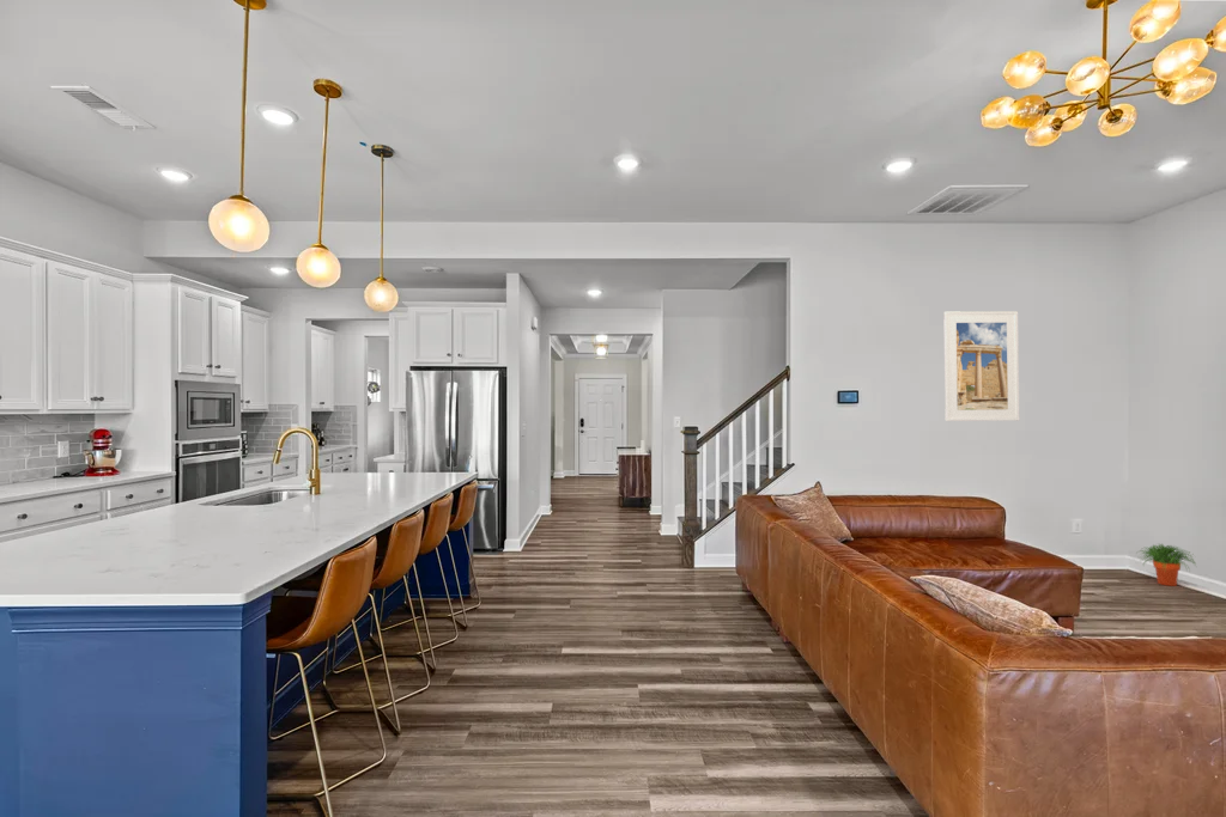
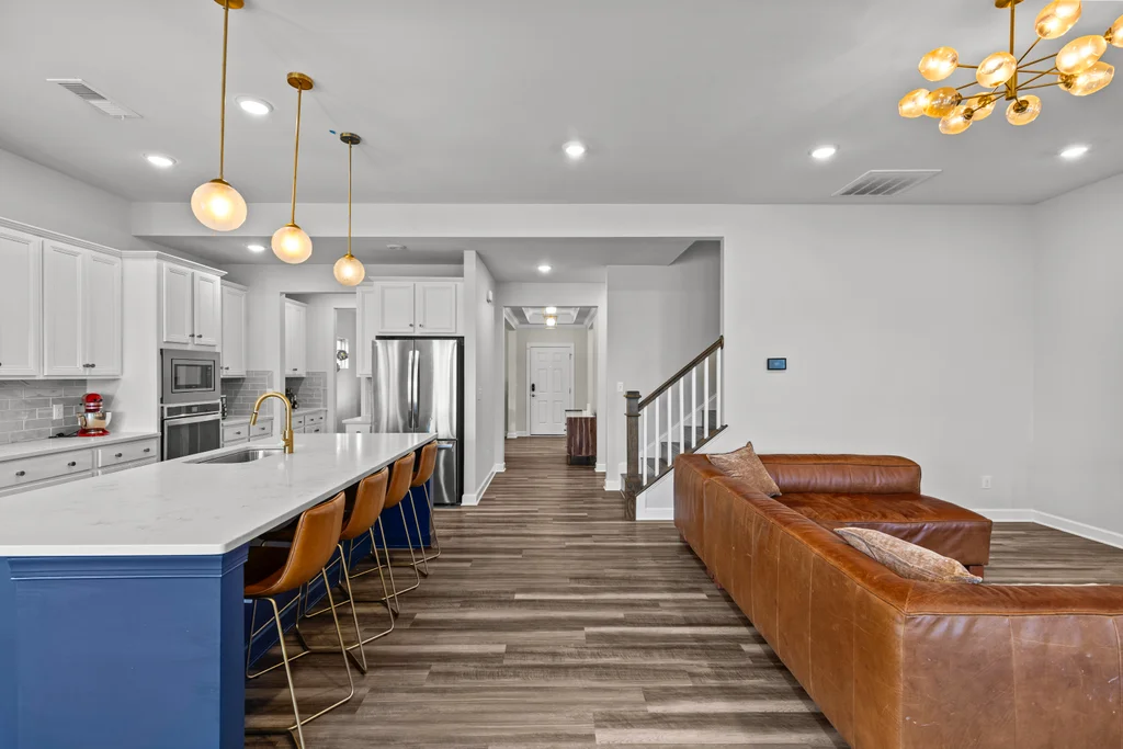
- potted plant [1135,542,1196,587]
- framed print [942,310,1020,422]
